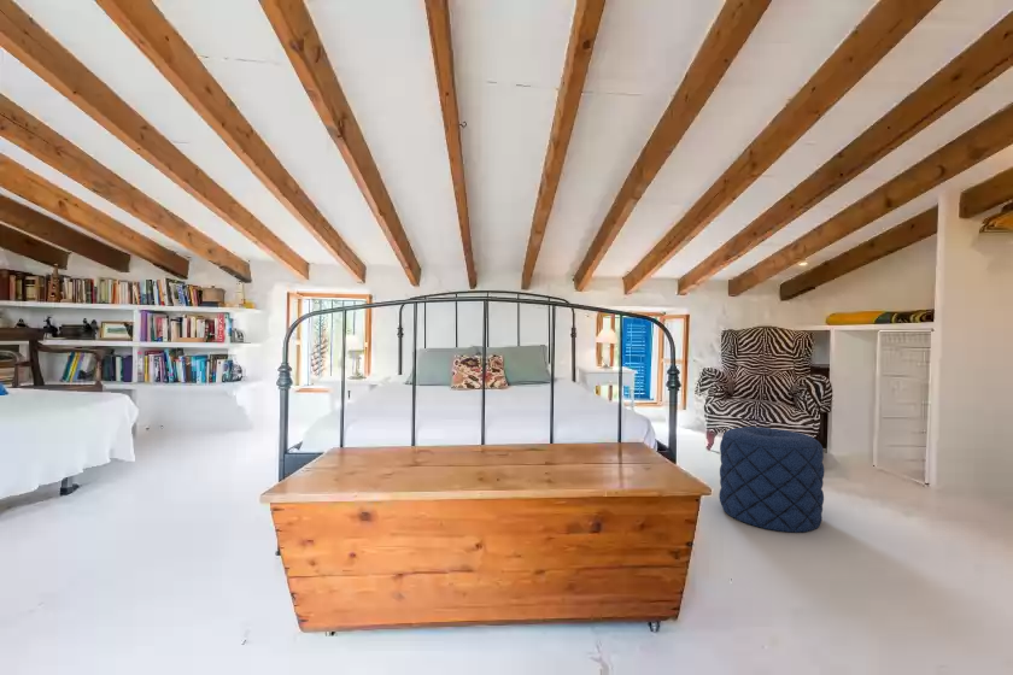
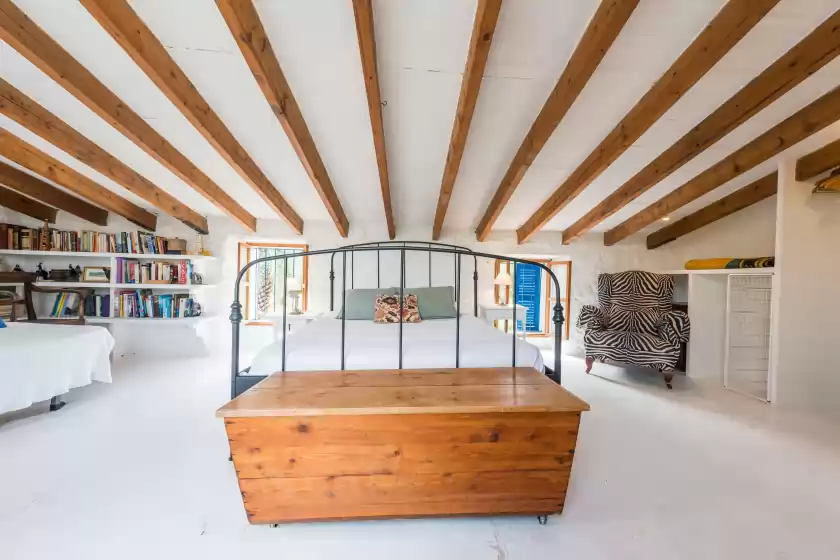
- pouf [718,425,825,534]
